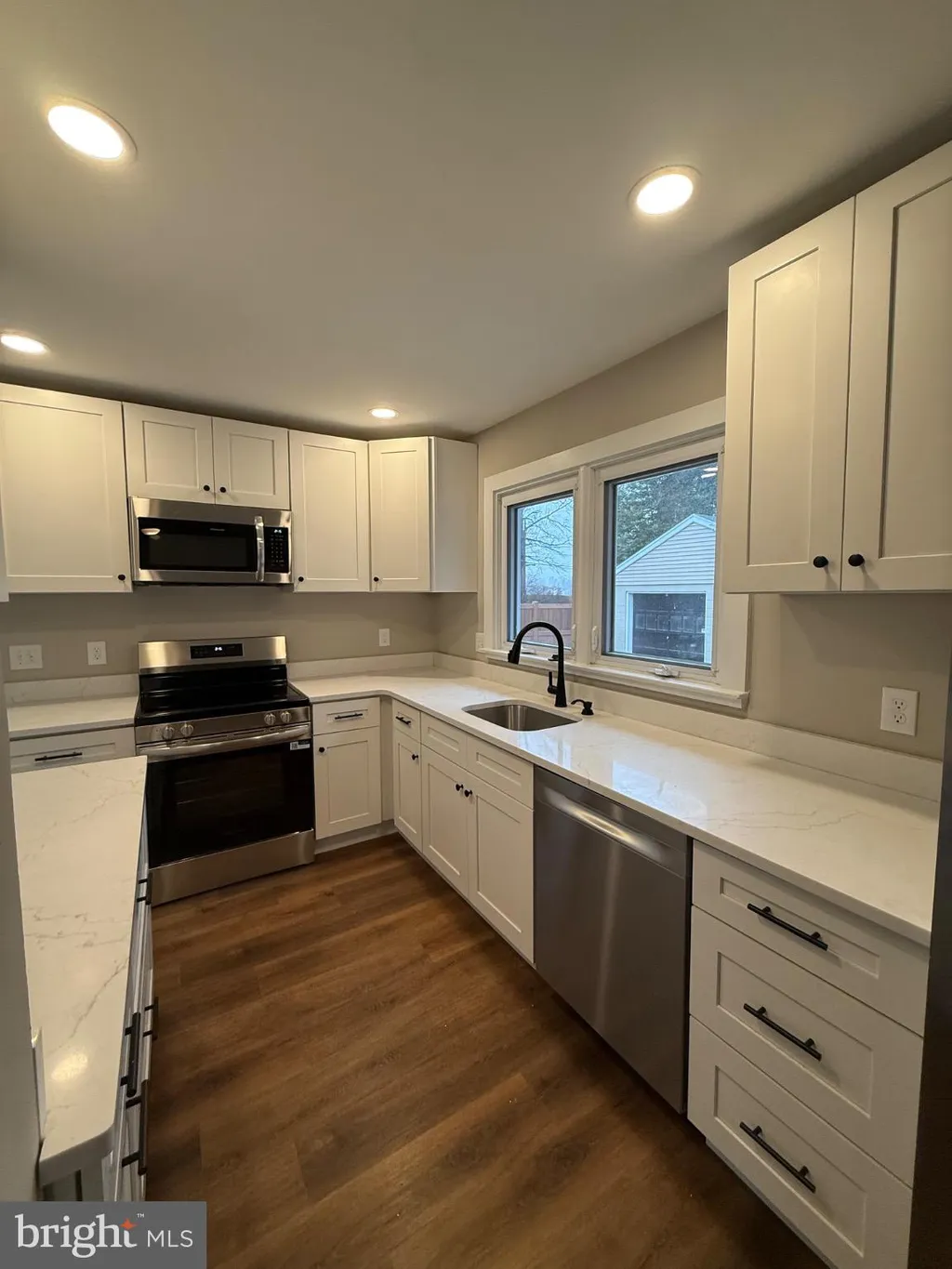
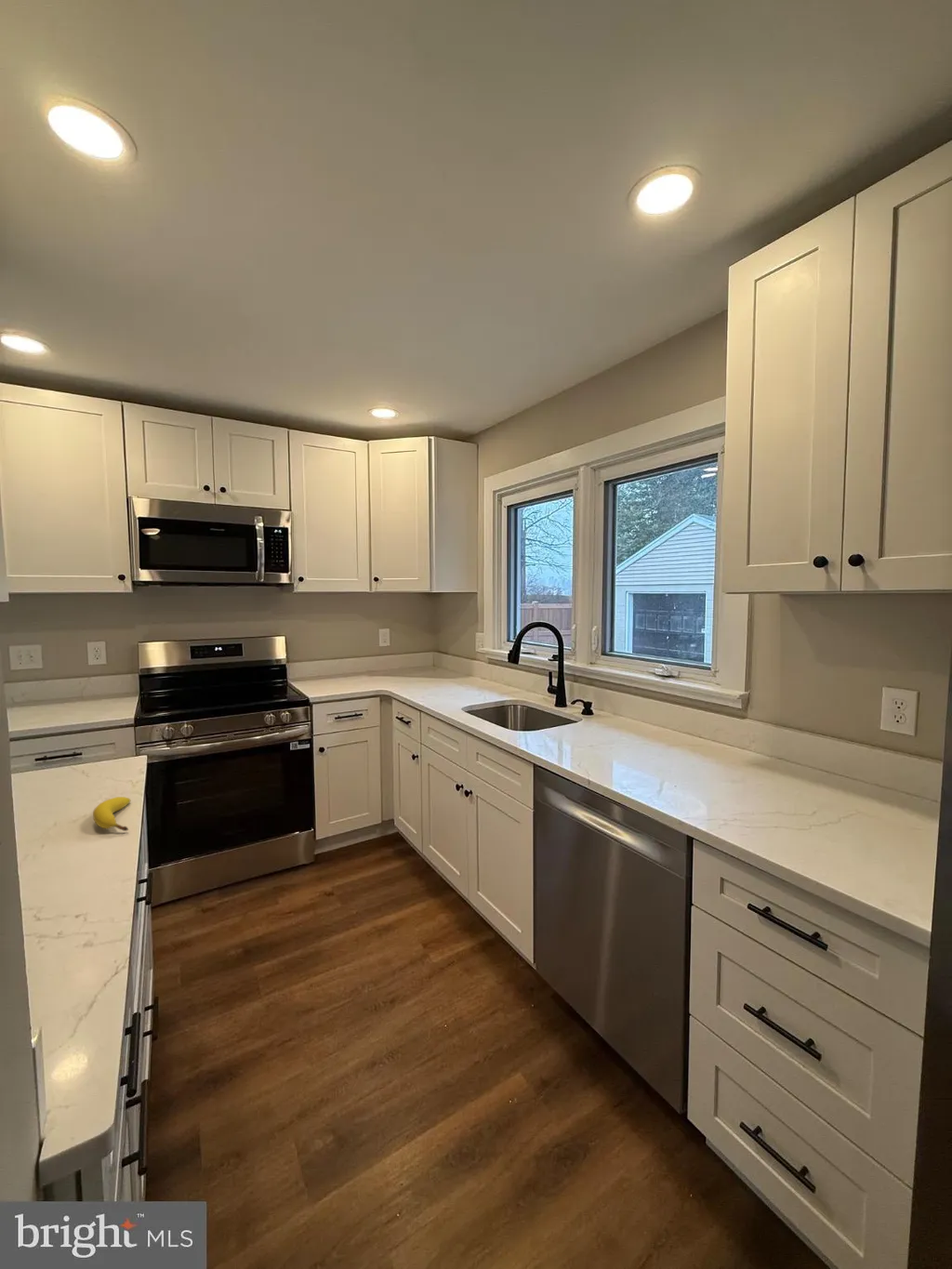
+ fruit [92,796,131,832]
